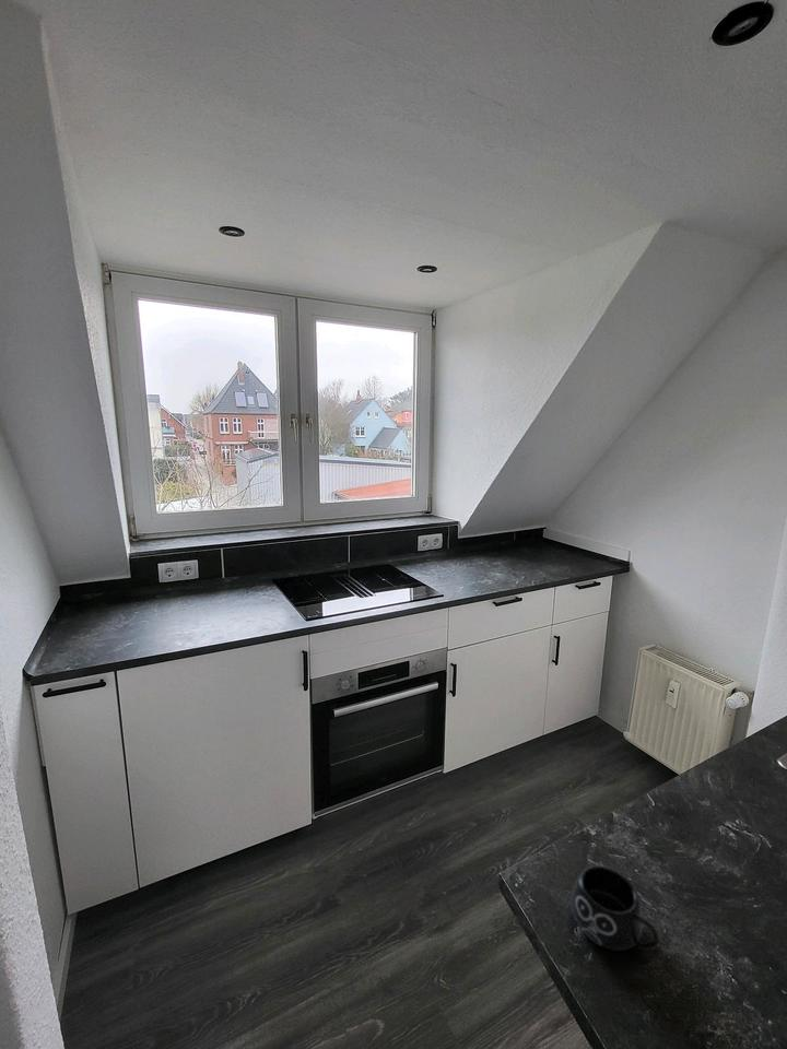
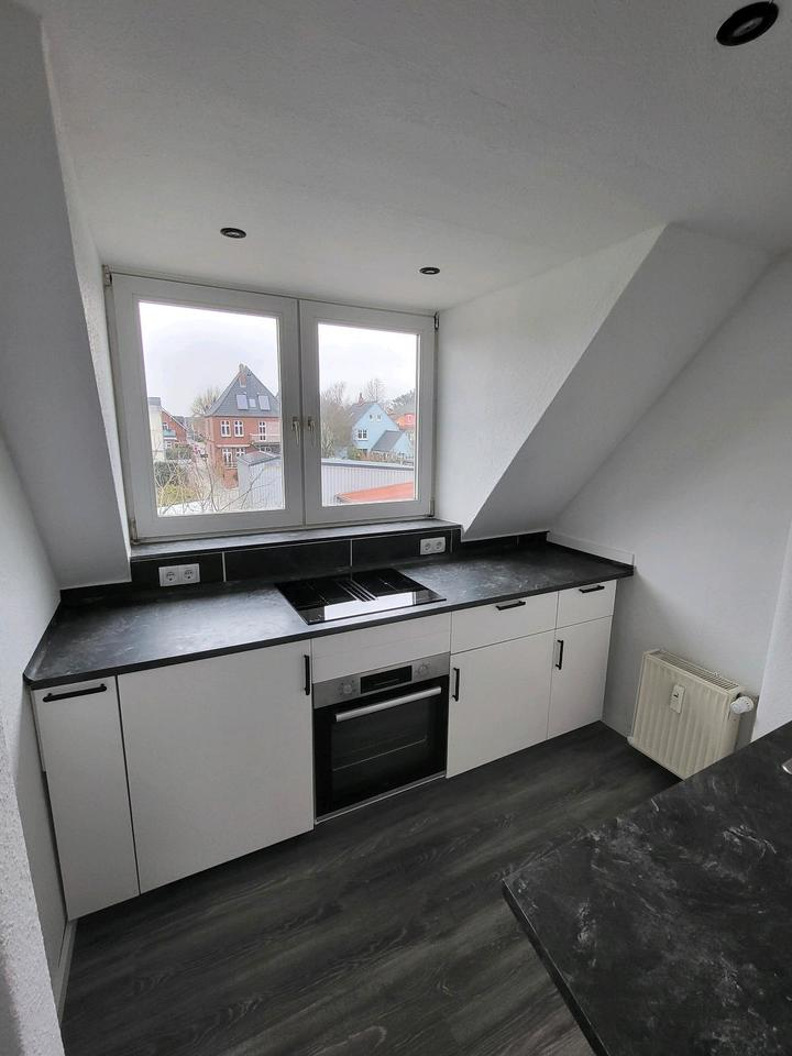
- mug [569,864,660,952]
